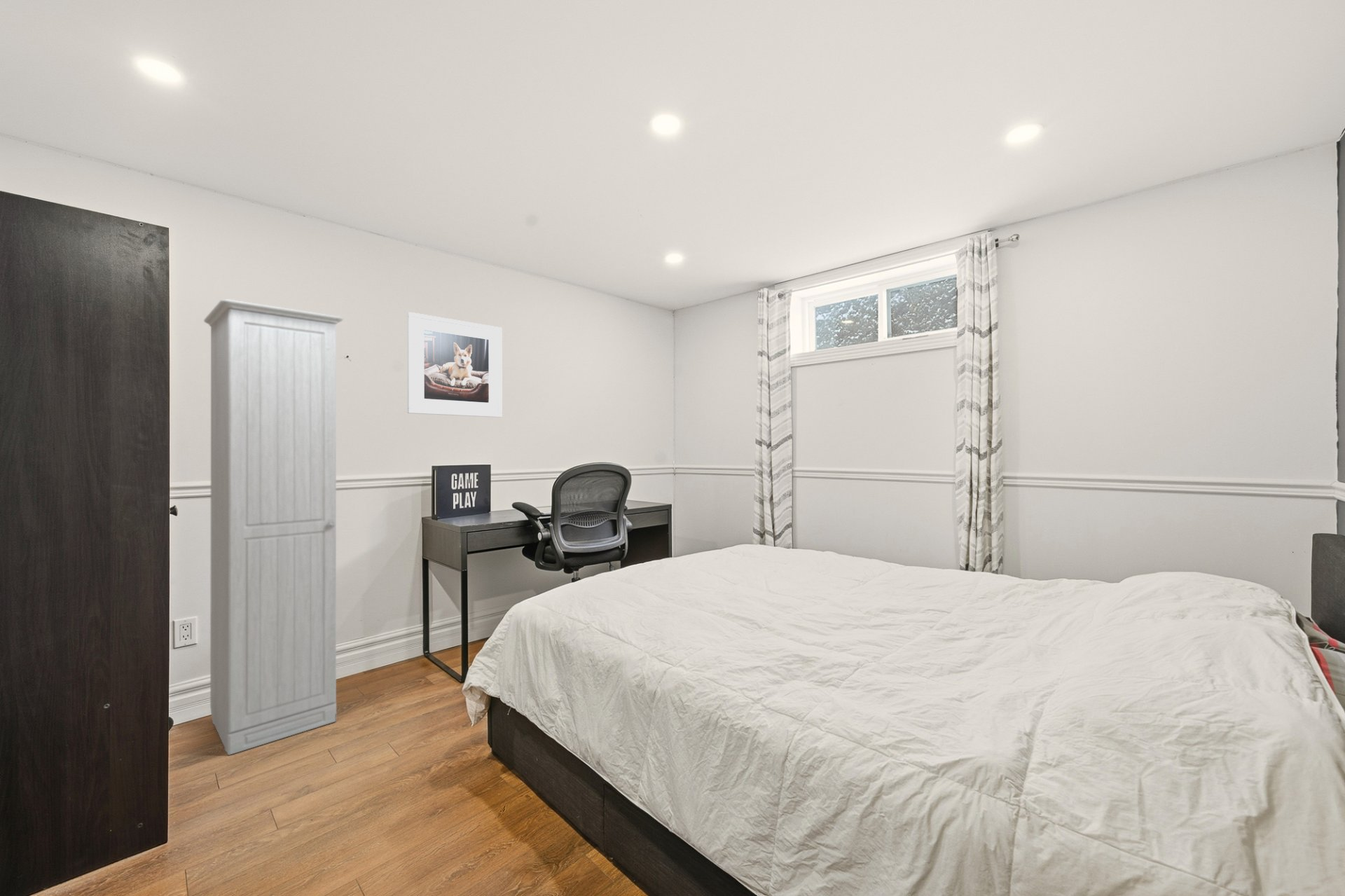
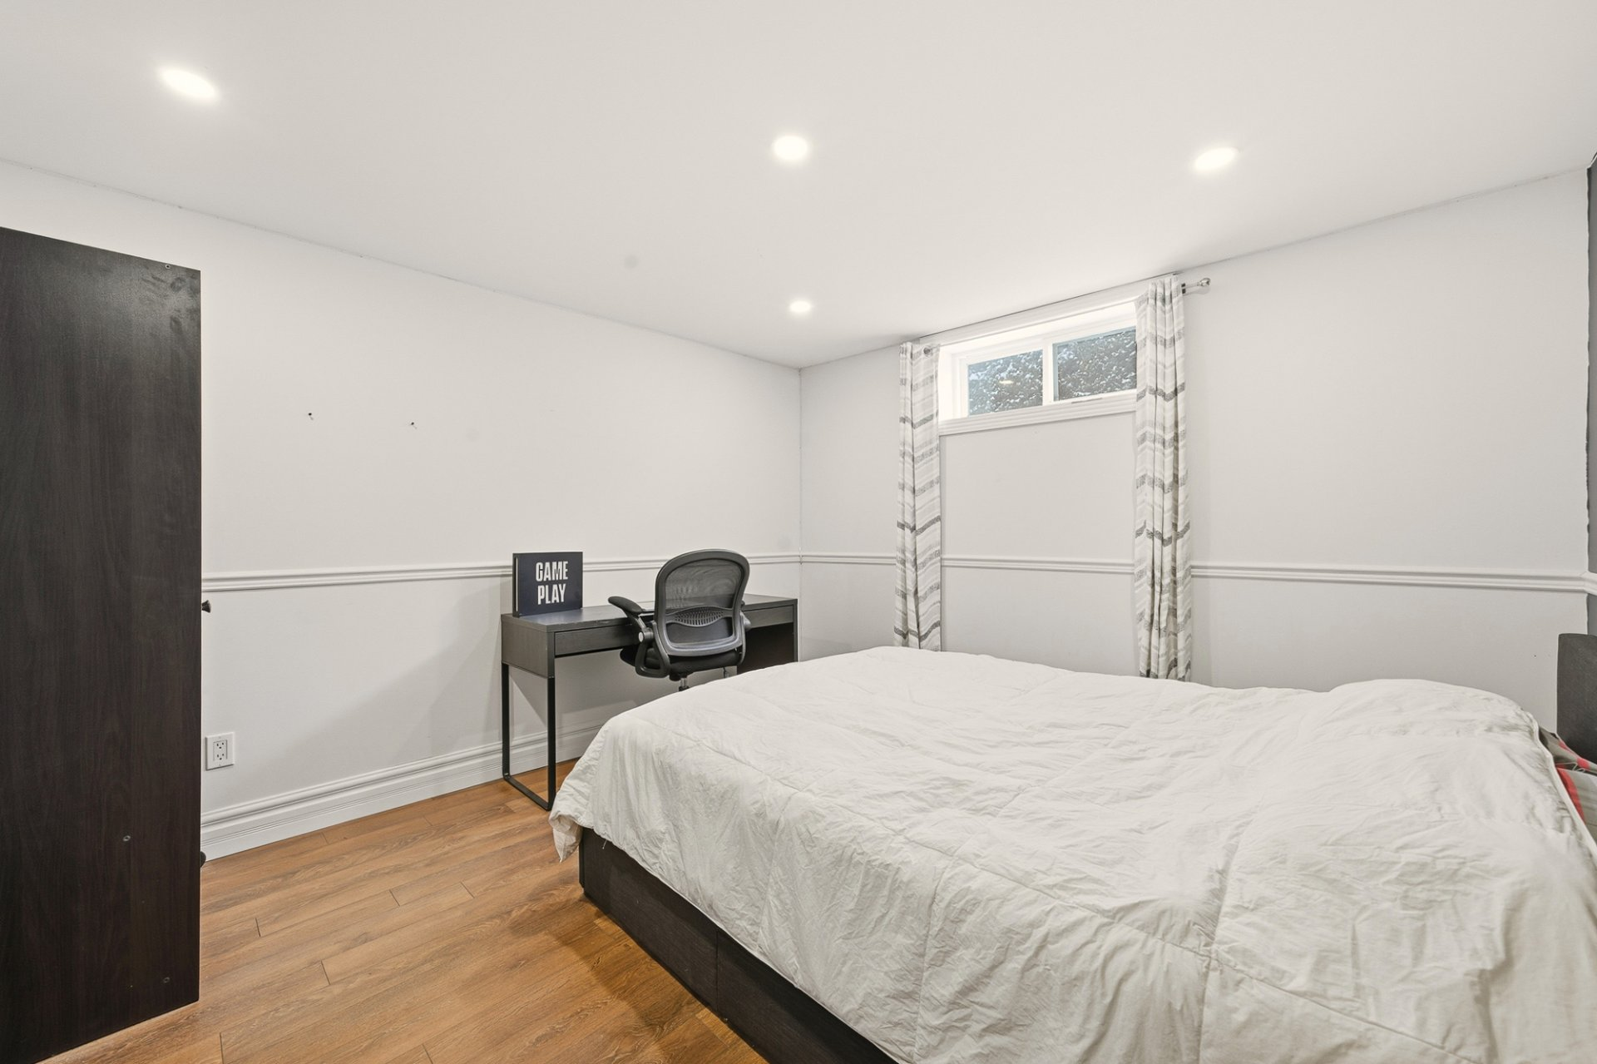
- cabinet [203,298,344,756]
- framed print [407,312,502,418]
